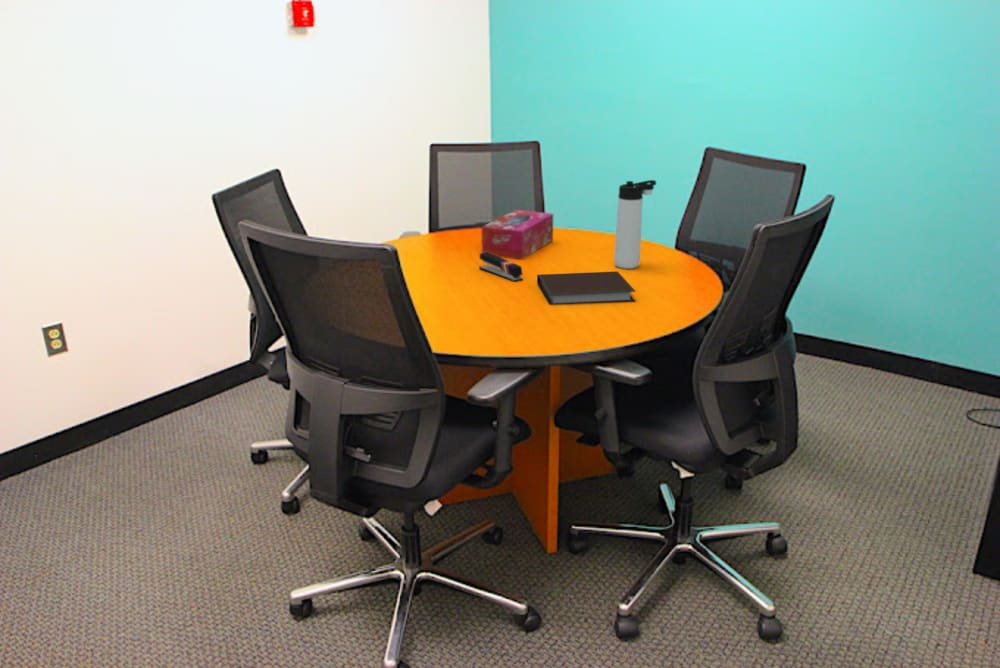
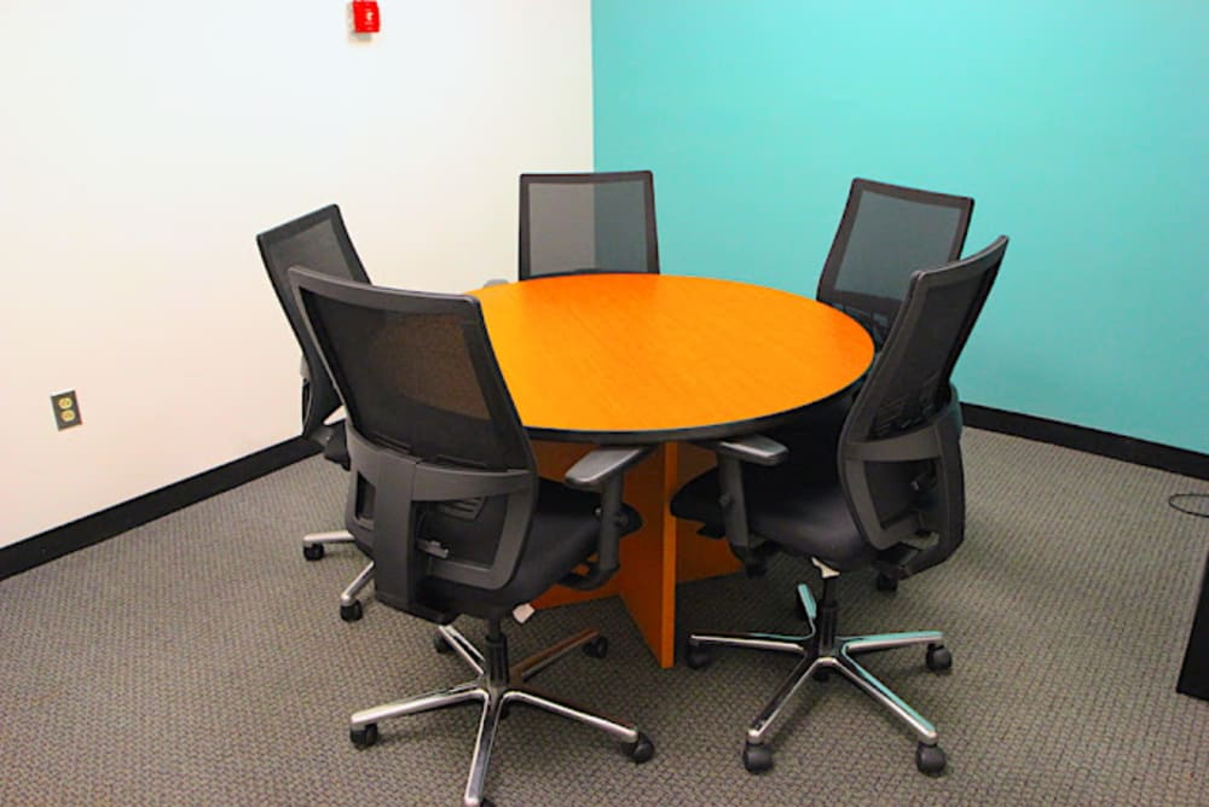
- stapler [478,252,524,283]
- notebook [536,270,637,306]
- thermos bottle [613,179,657,270]
- tissue box [481,209,554,261]
